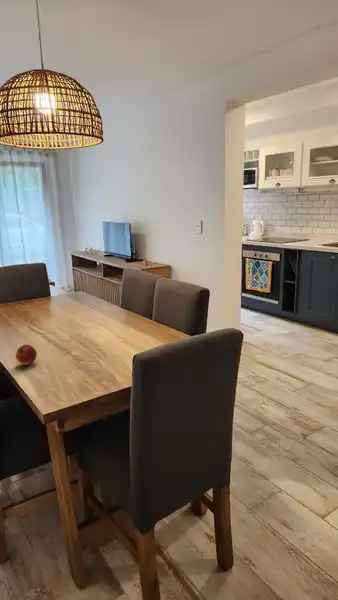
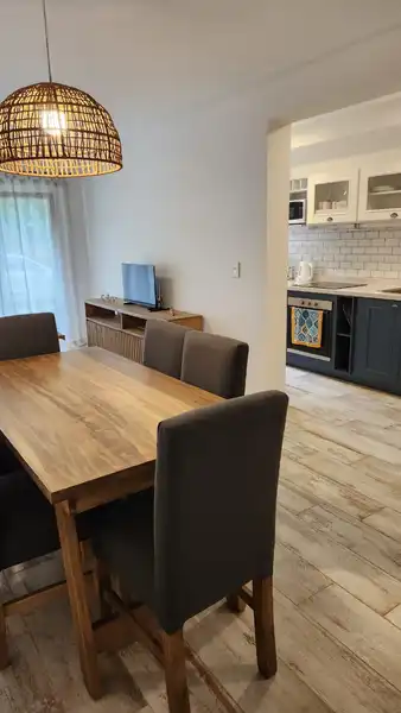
- apple [15,344,38,366]
